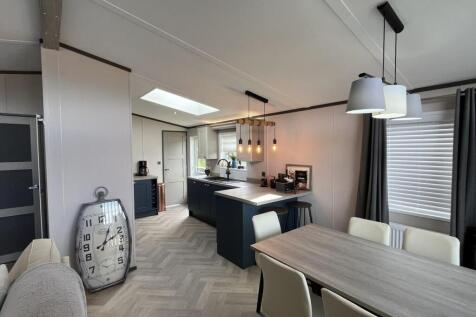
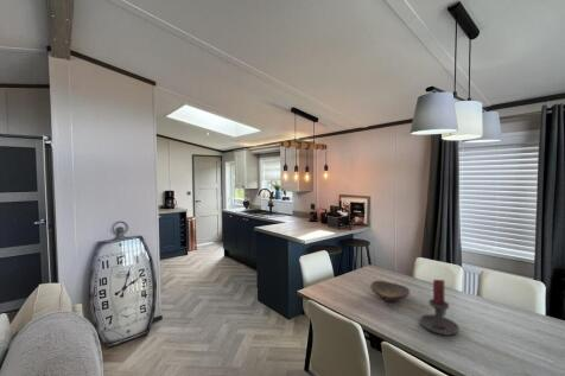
+ decorative bowl [369,280,411,302]
+ candle holder [418,279,461,337]
